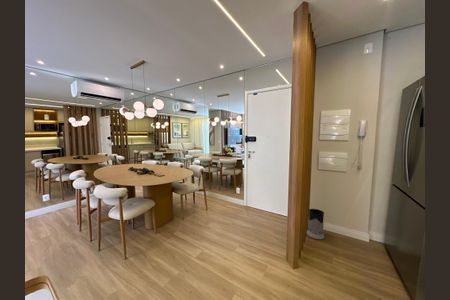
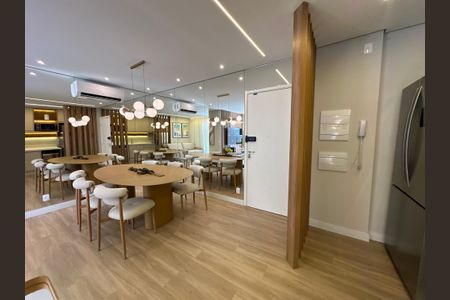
- air purifier [306,208,325,240]
